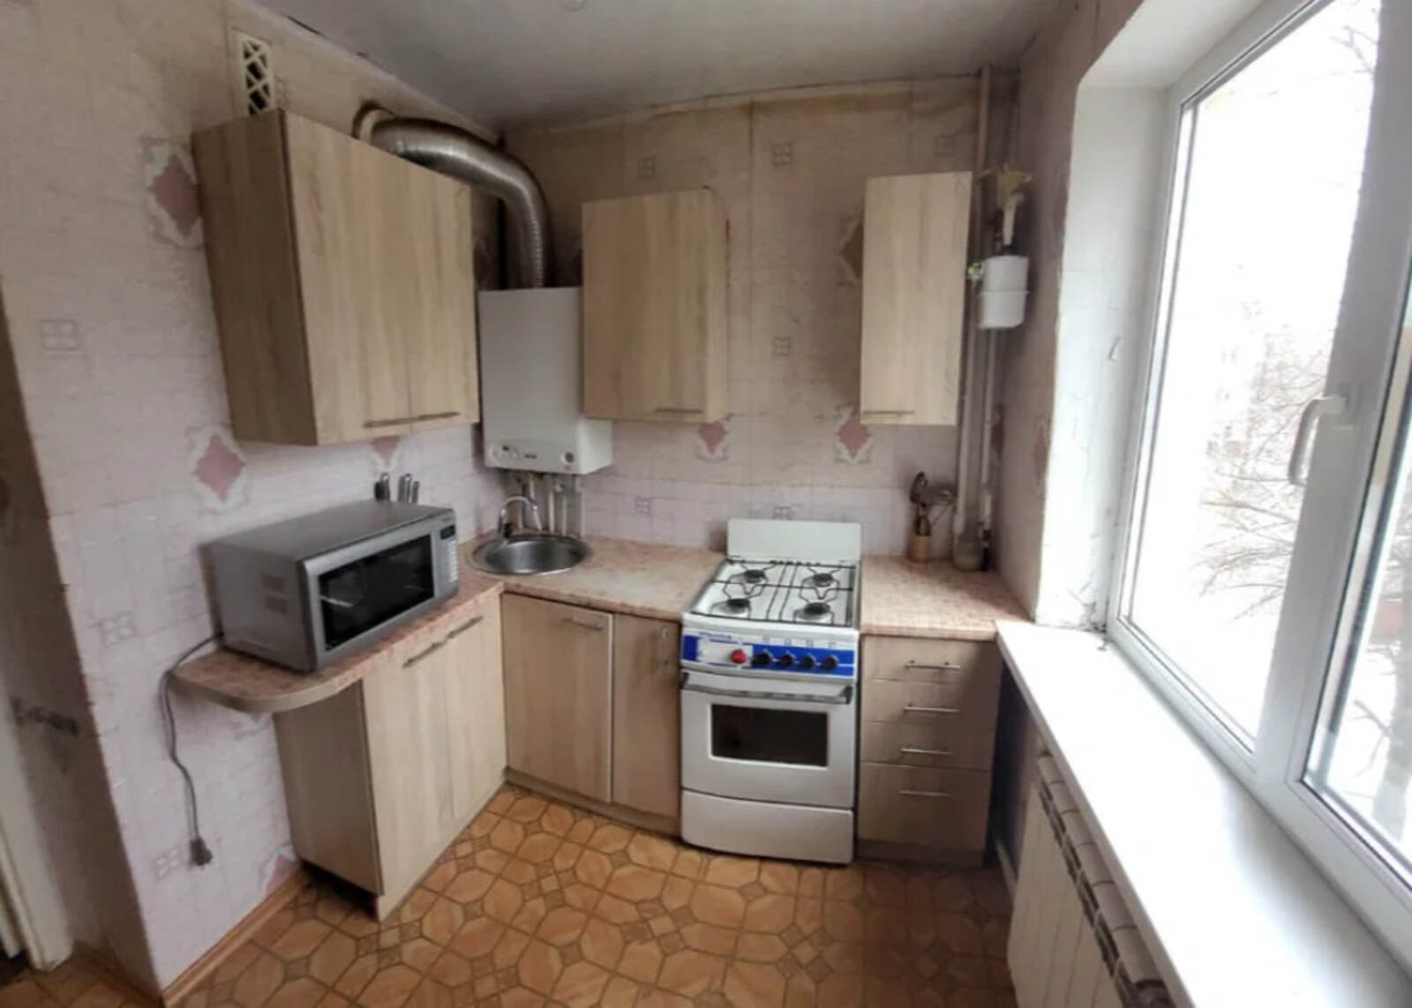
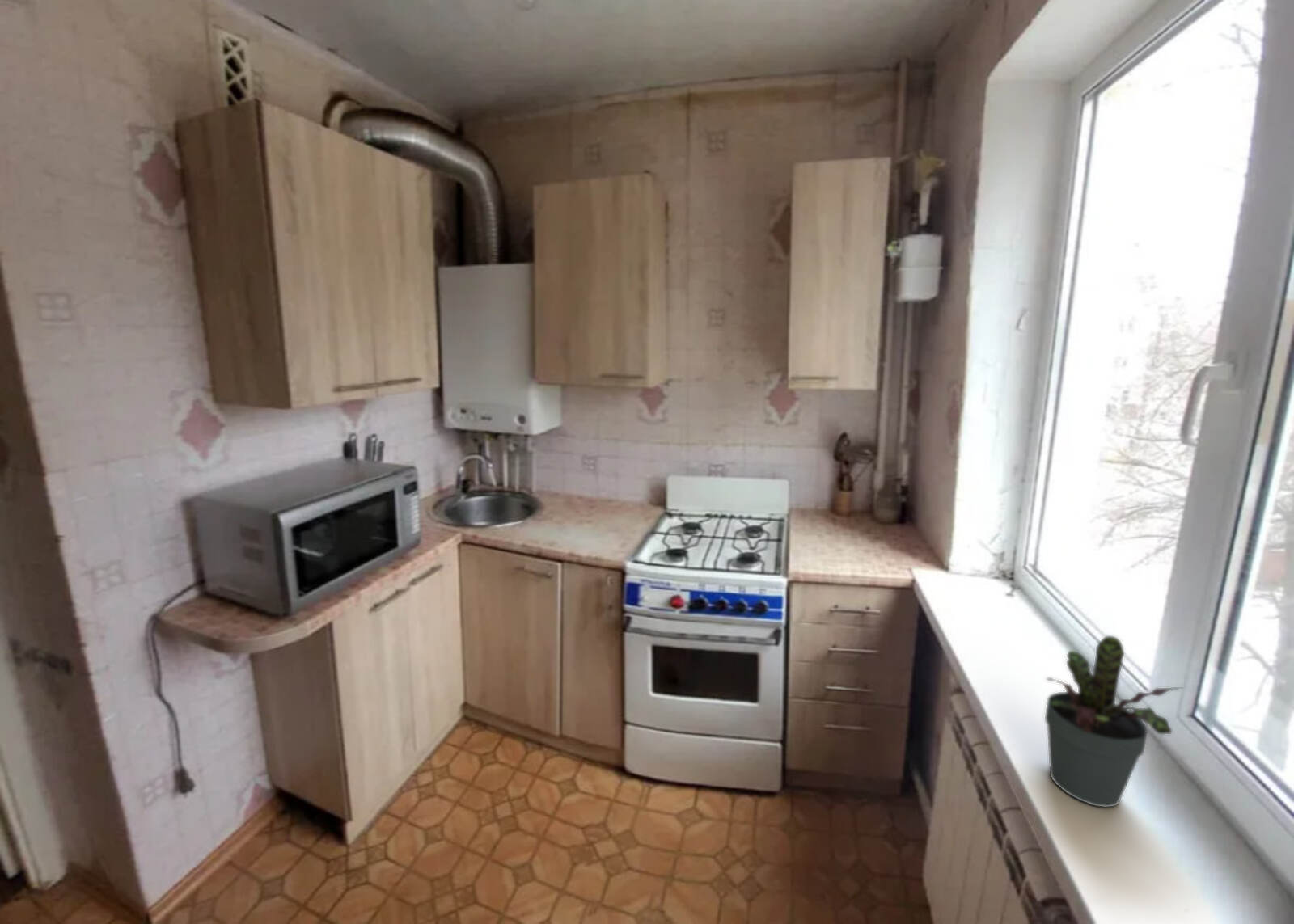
+ potted plant [1044,635,1186,808]
